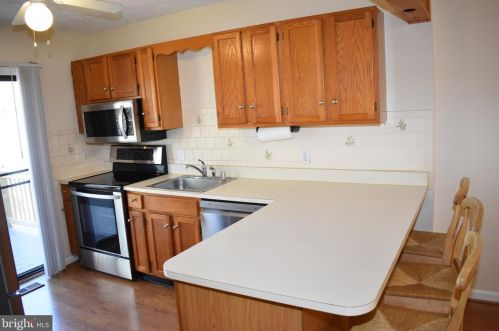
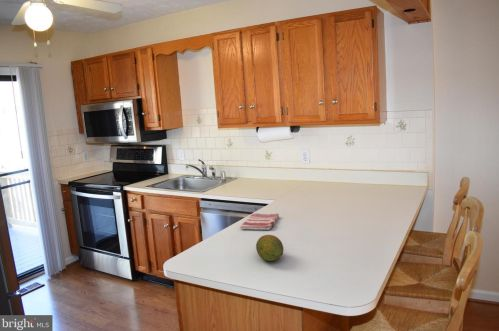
+ fruit [255,234,285,262]
+ dish towel [239,212,280,231]
